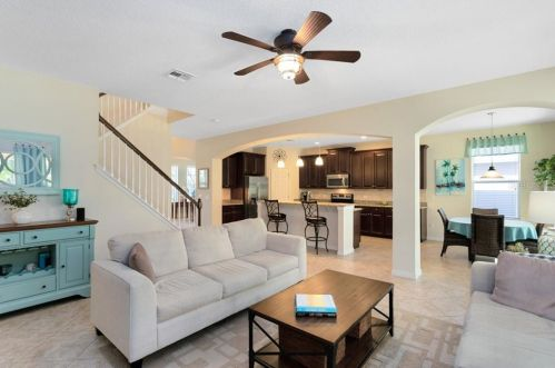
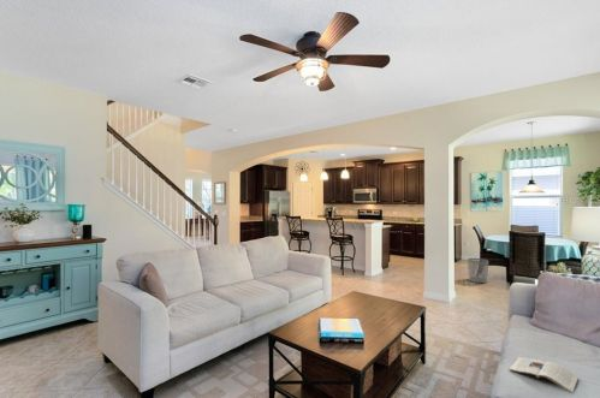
+ magazine [509,356,580,394]
+ waste bin [467,257,489,284]
